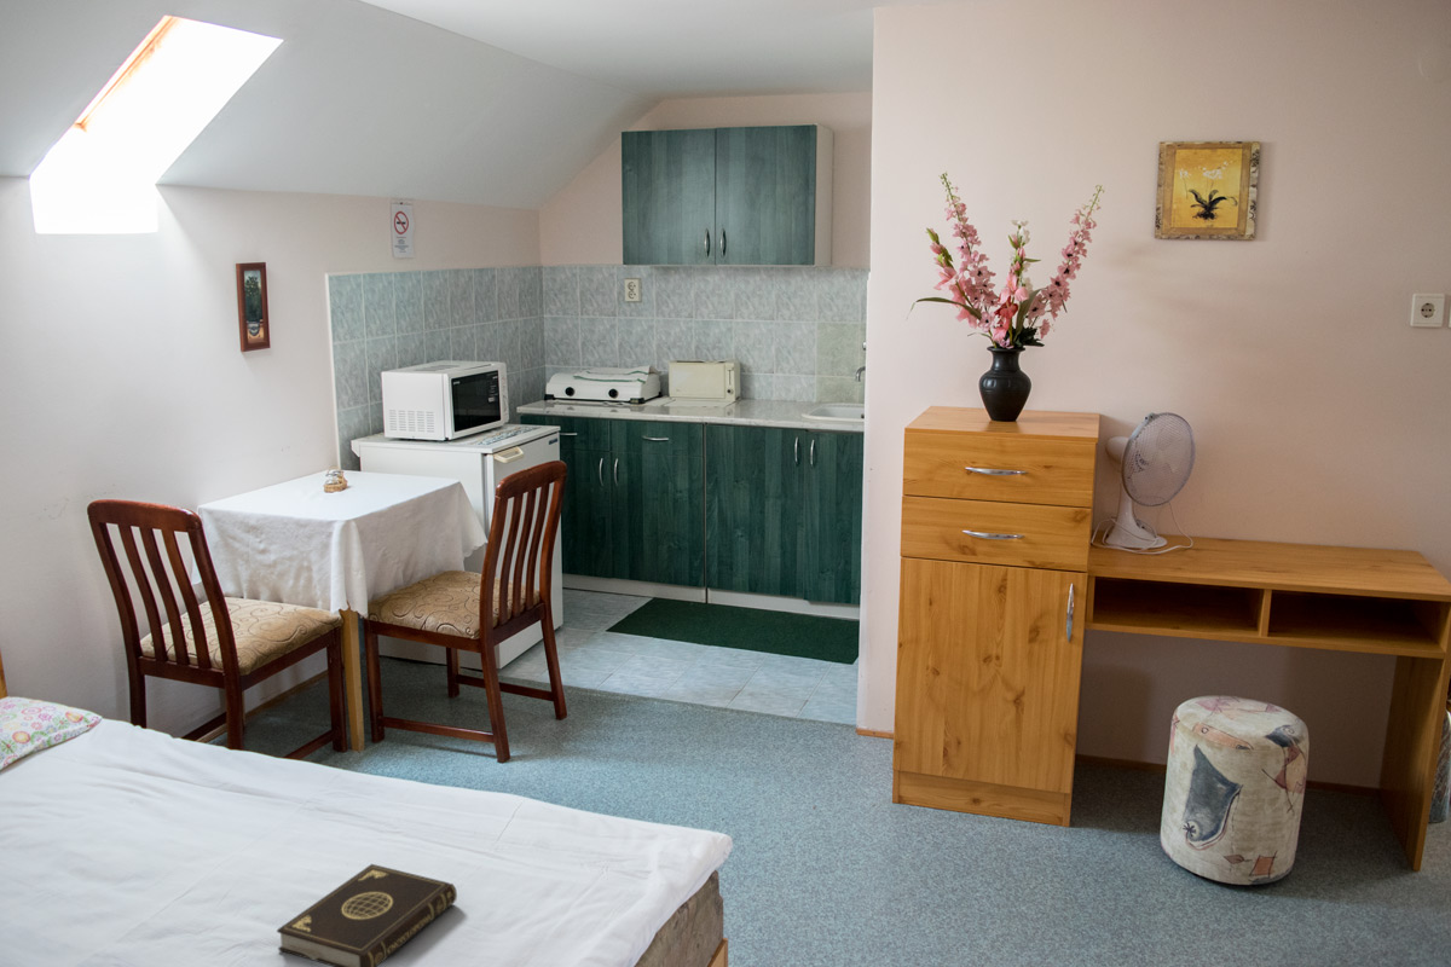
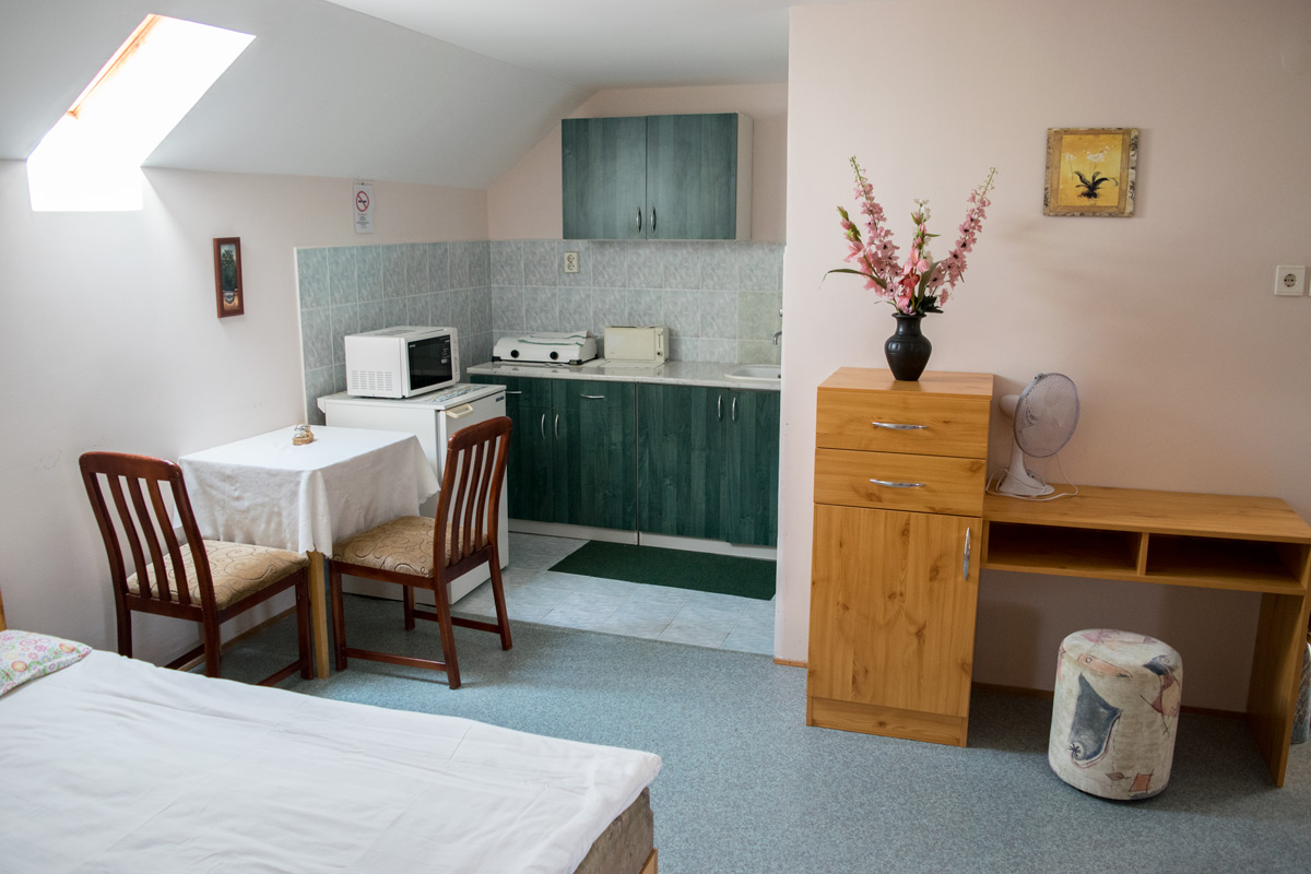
- book [276,863,458,967]
